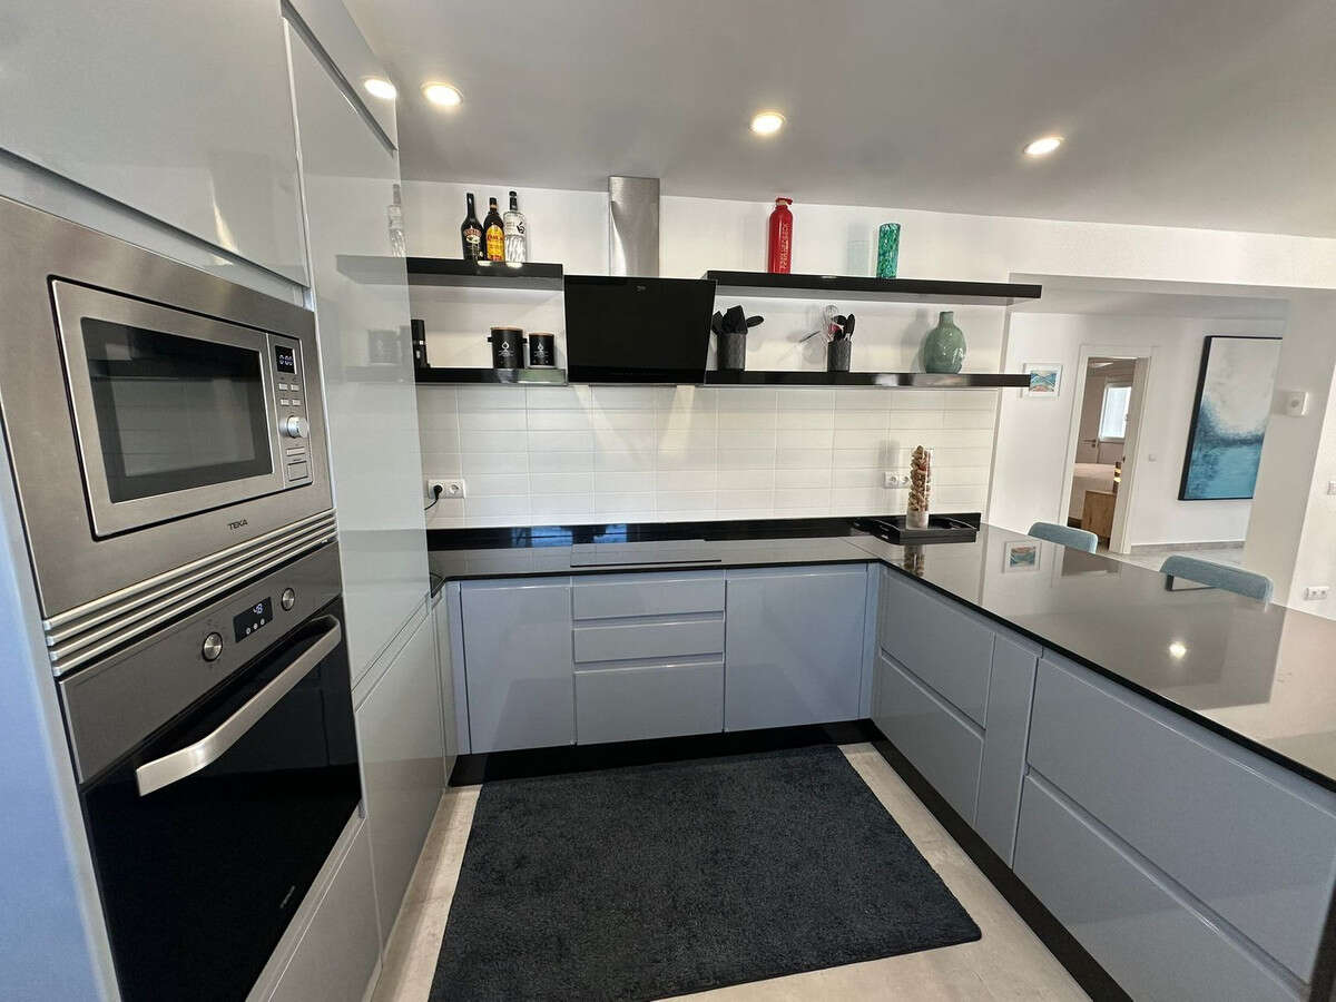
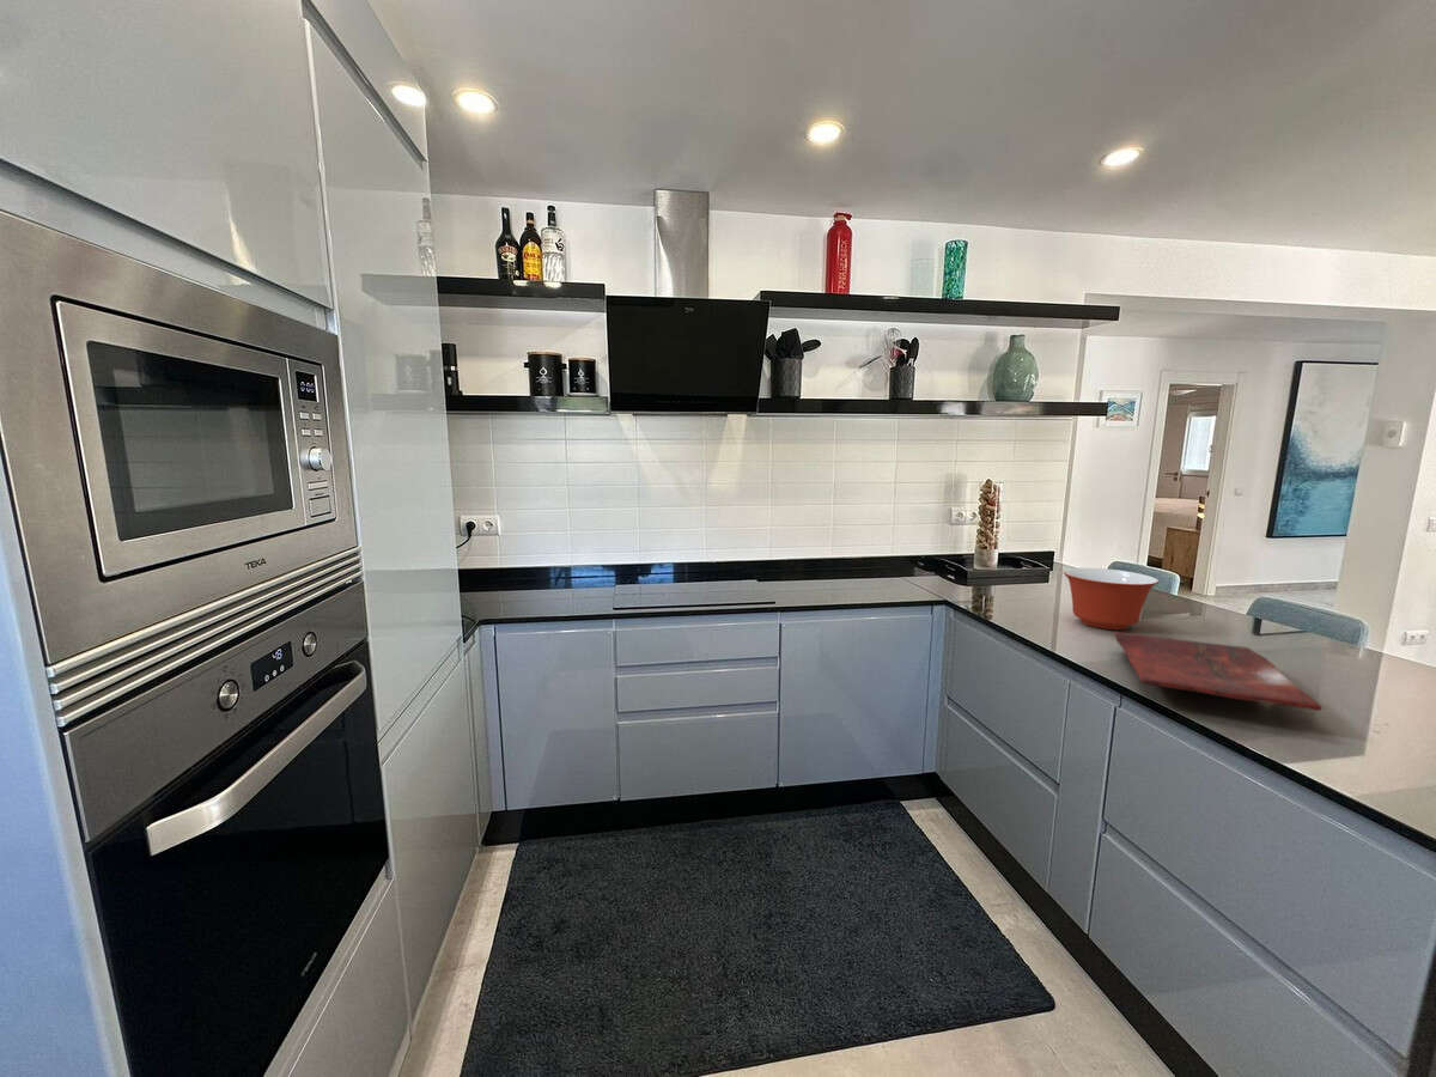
+ mixing bowl [1063,567,1160,631]
+ cutting board [1113,631,1324,712]
